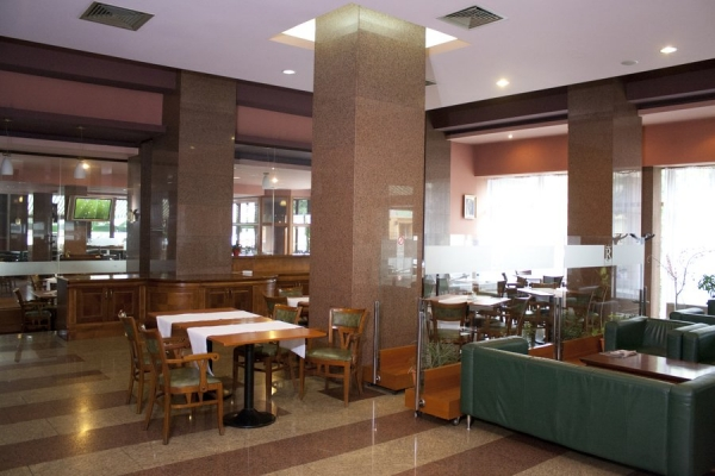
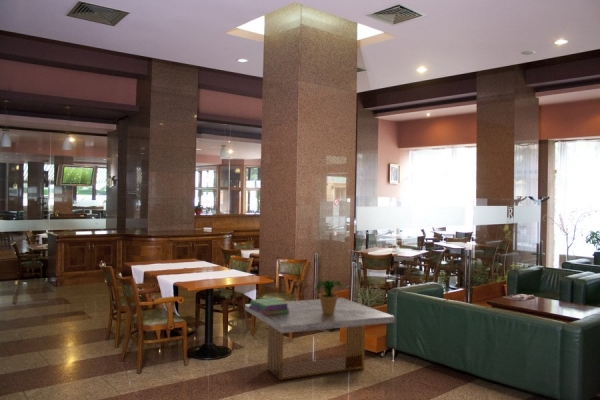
+ coffee table [244,297,396,381]
+ stack of books [249,297,290,315]
+ potted plant [313,279,349,314]
